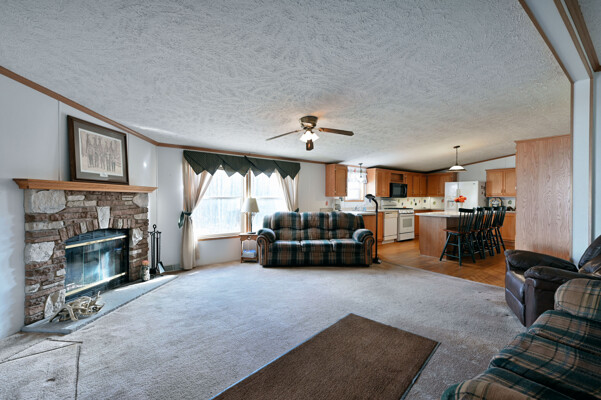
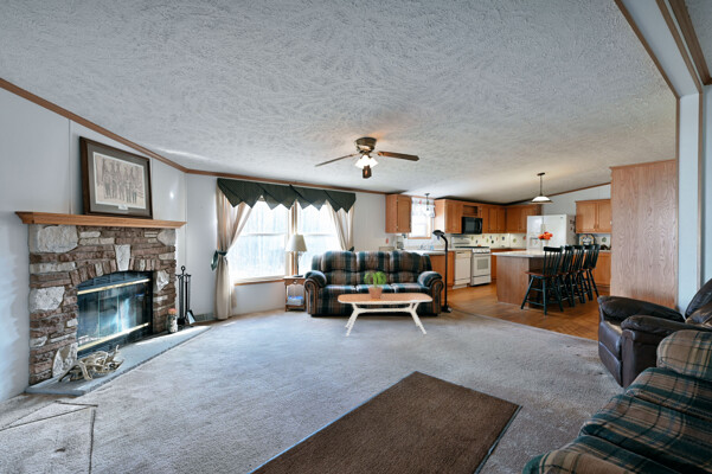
+ potted plant [363,270,387,299]
+ coffee table [336,292,434,338]
